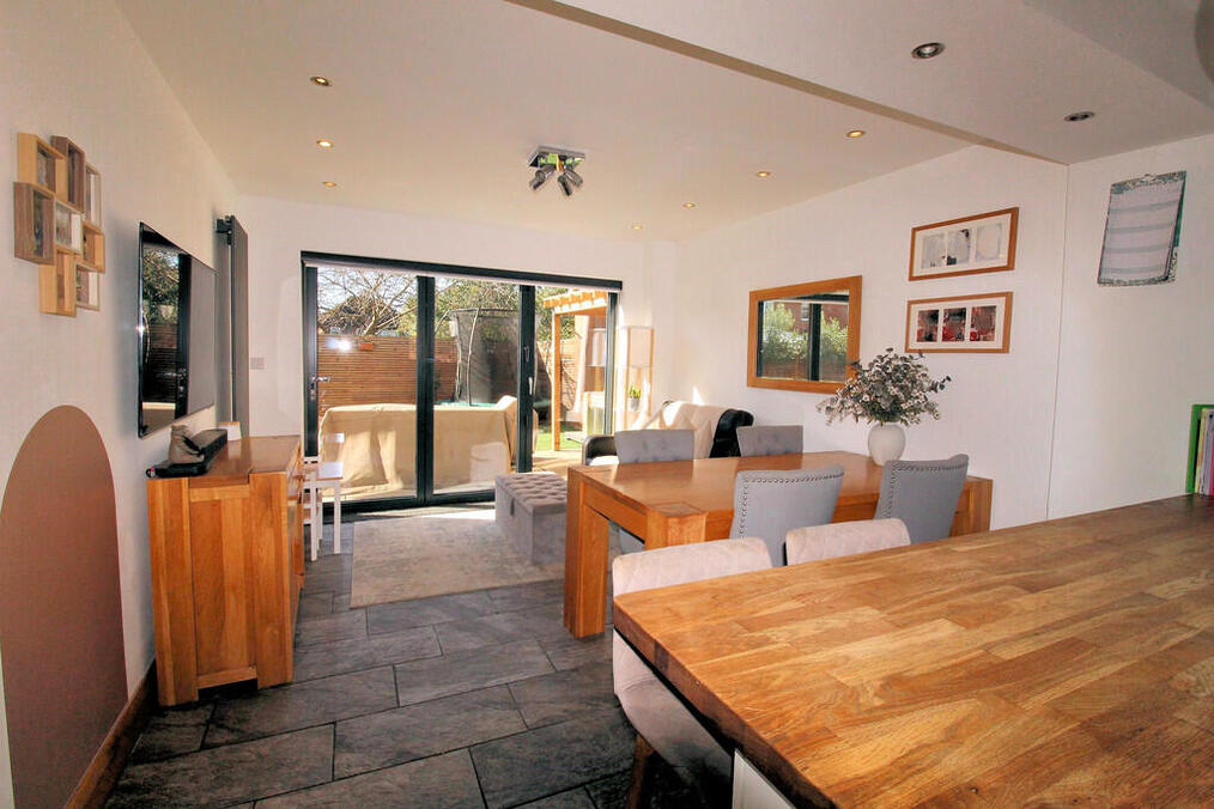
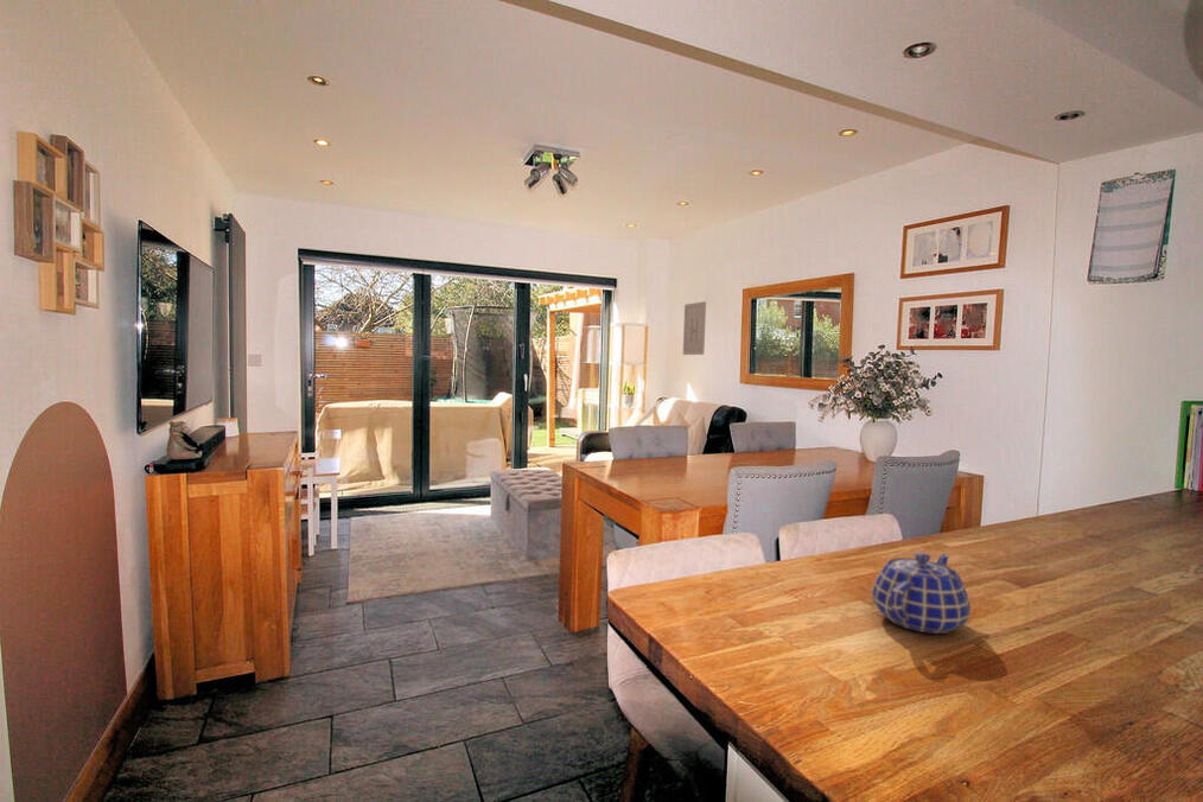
+ teapot [871,552,972,635]
+ wall art [682,300,707,356]
